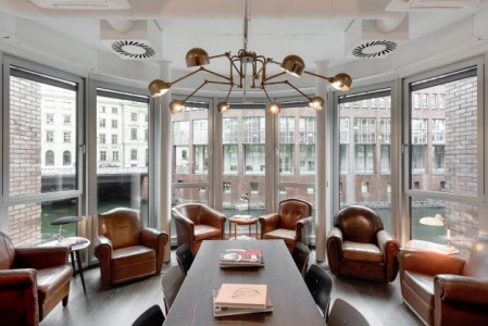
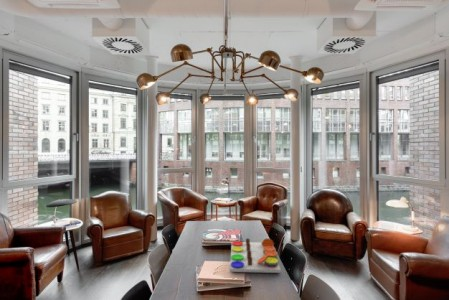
+ board game [229,237,282,274]
